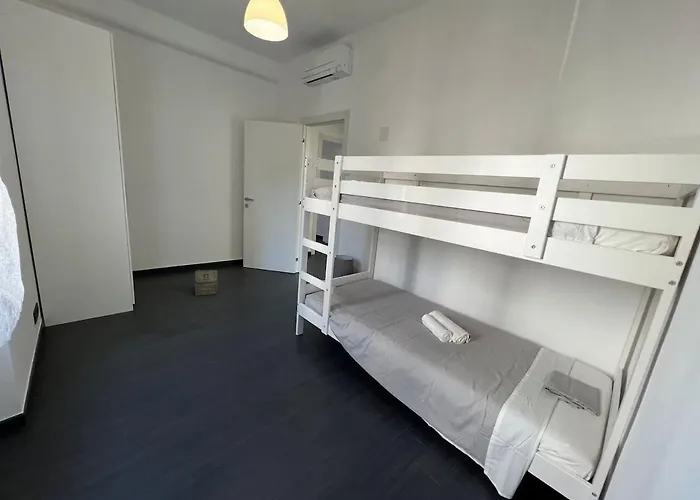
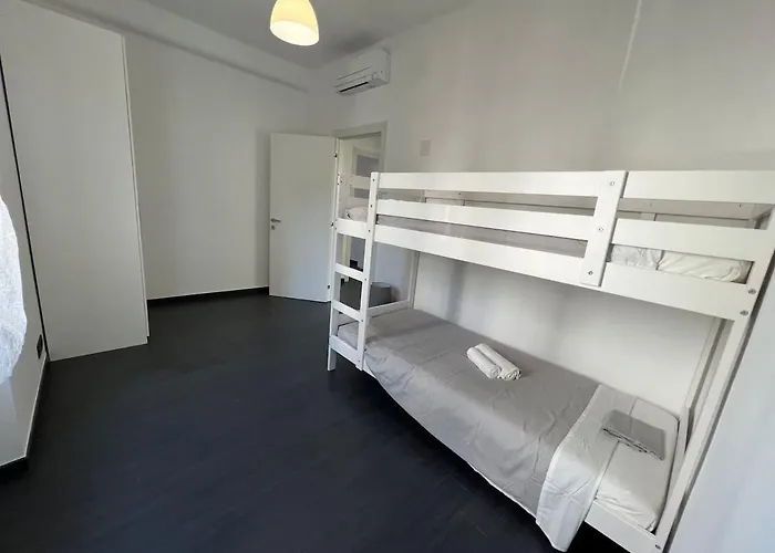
- bag [194,269,218,297]
